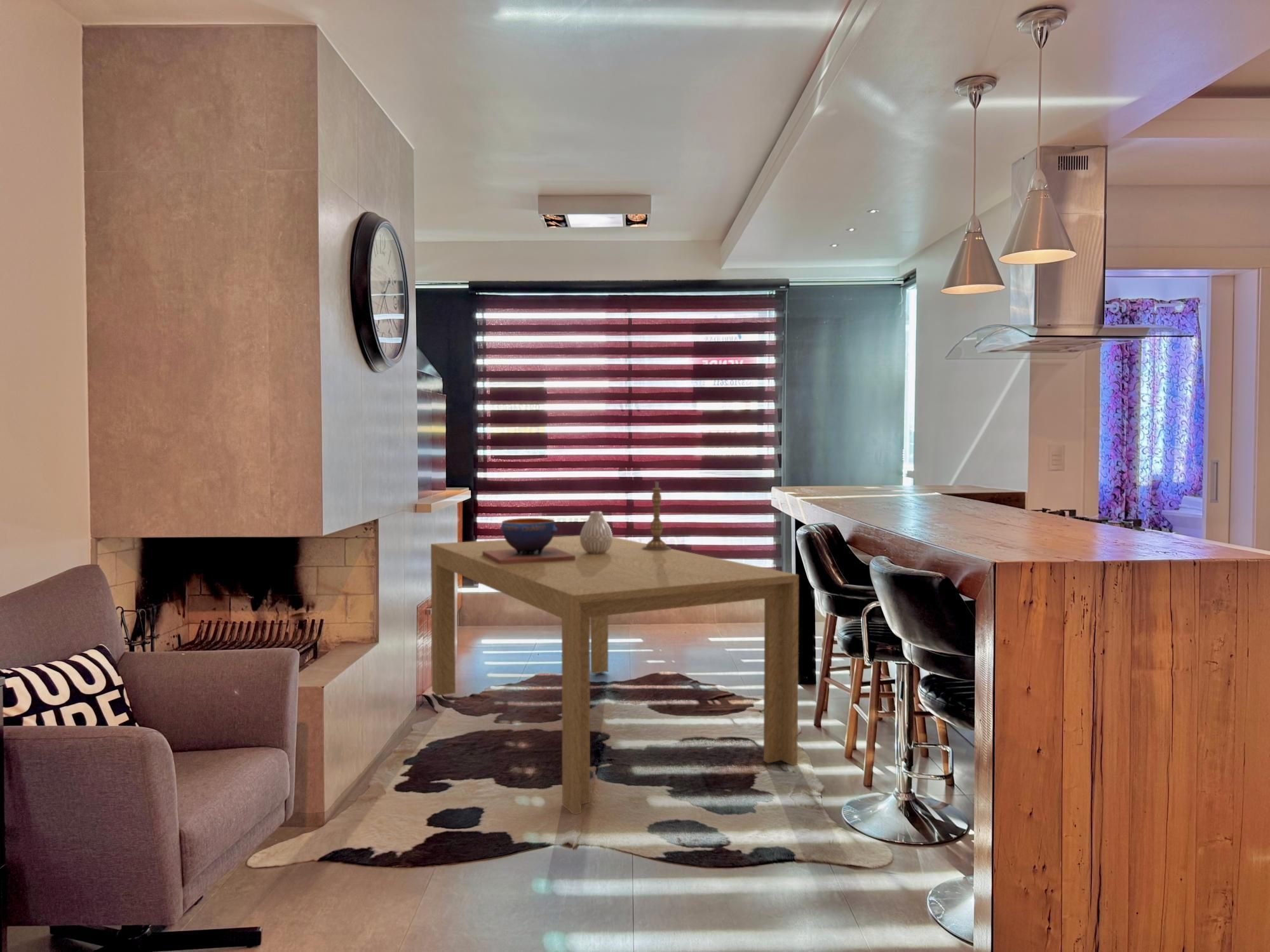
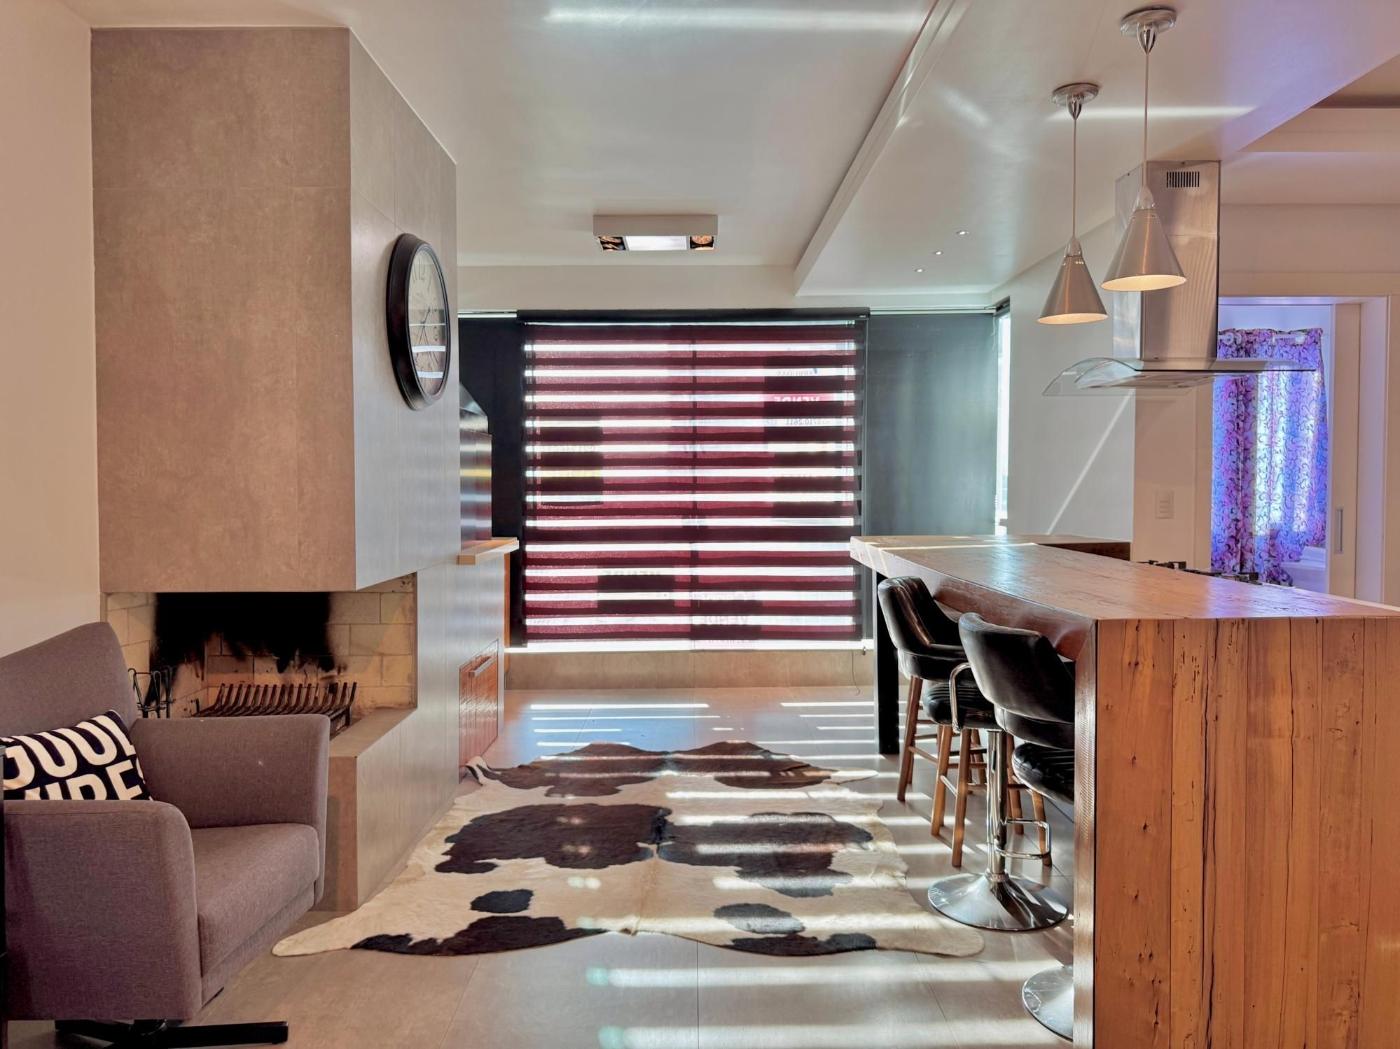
- vase [579,511,613,554]
- dining table [430,535,799,815]
- candlestick [642,479,672,551]
- decorative bowl [483,518,576,565]
